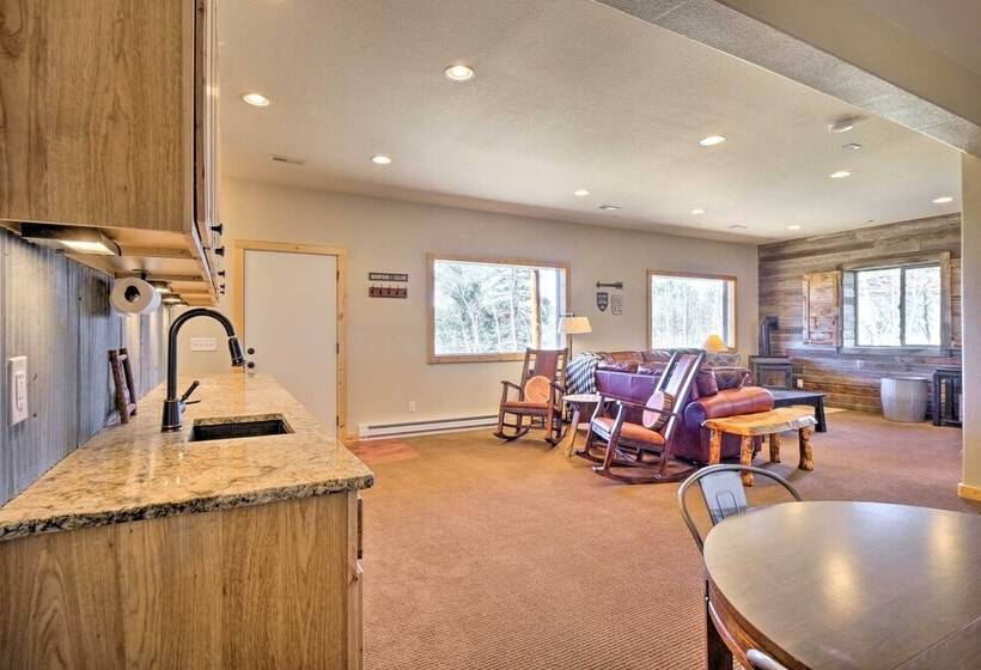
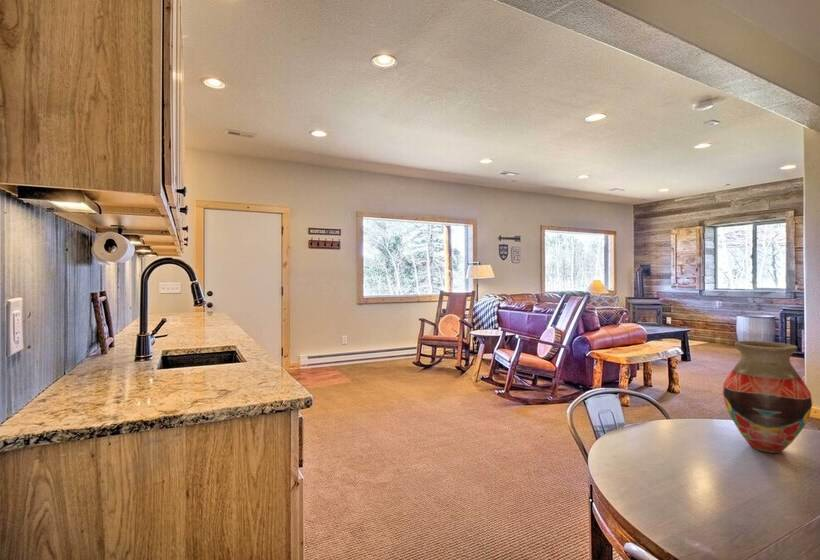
+ vase [722,340,813,454]
